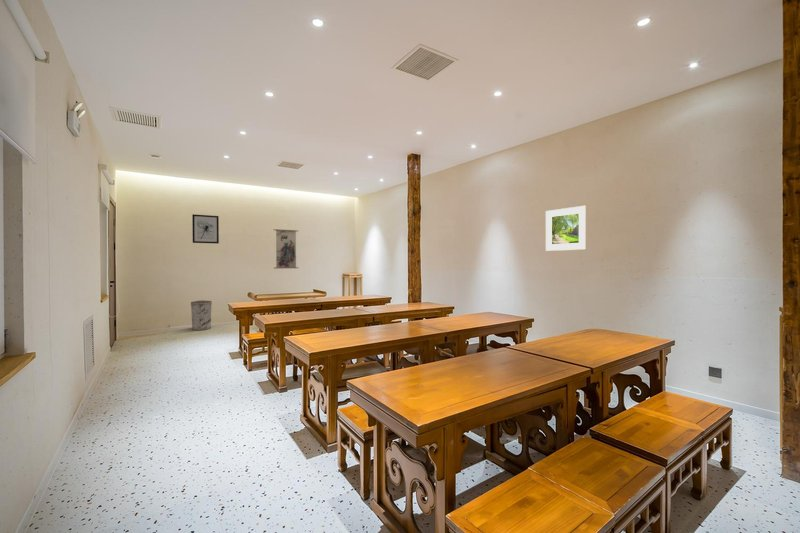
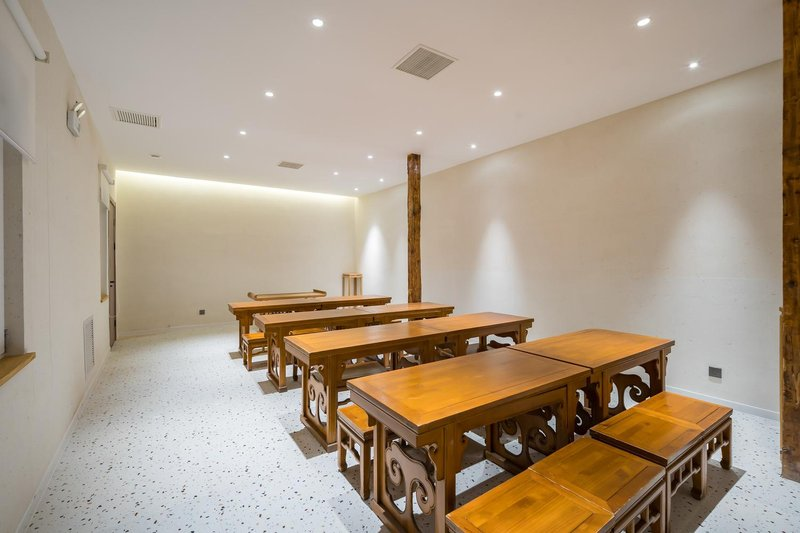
- wall art [191,213,220,244]
- wall scroll [272,223,300,269]
- trash can [190,299,213,331]
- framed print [545,205,587,252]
